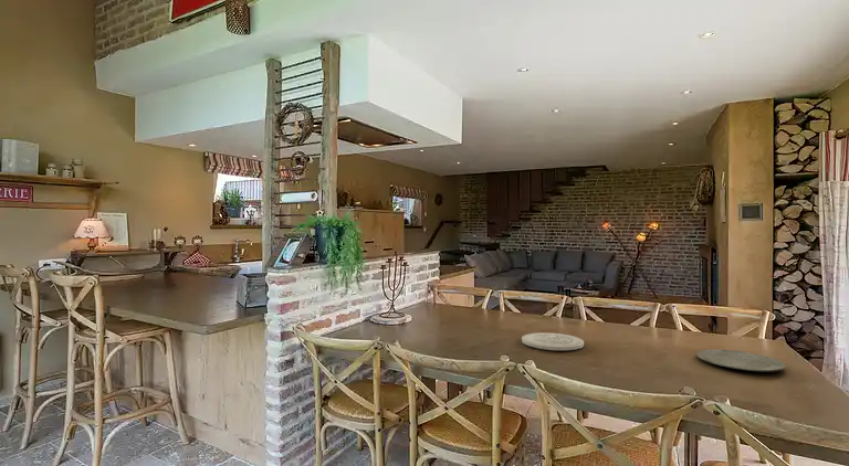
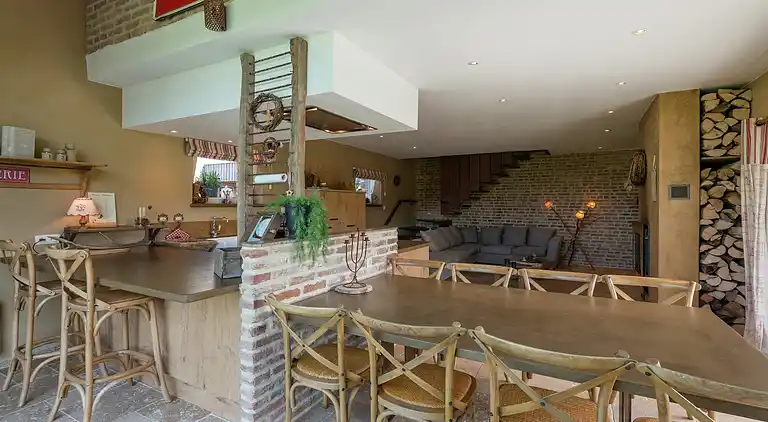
- plate [521,331,585,351]
- plate [695,349,786,372]
